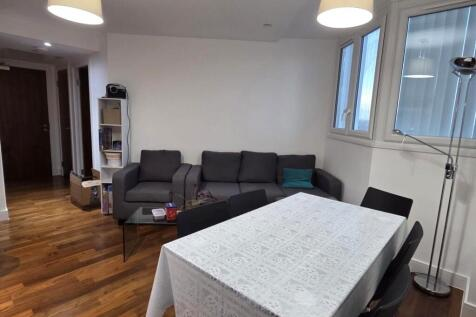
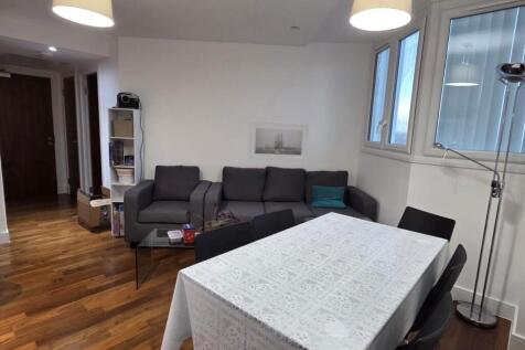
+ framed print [248,120,310,162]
